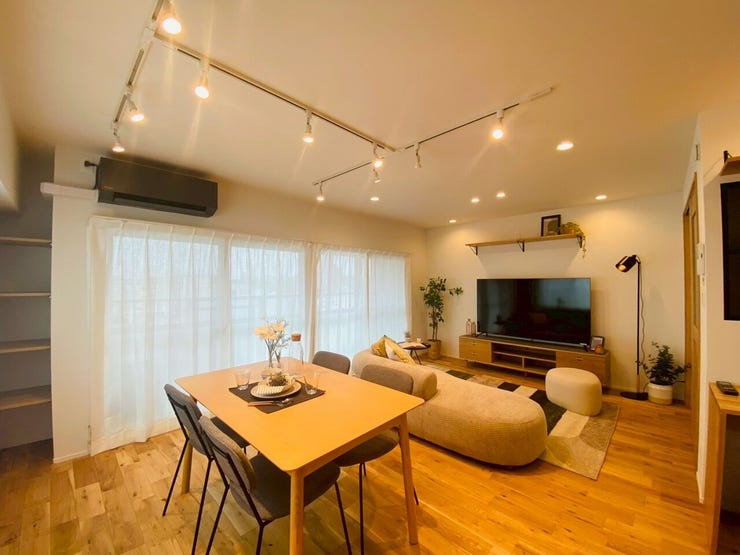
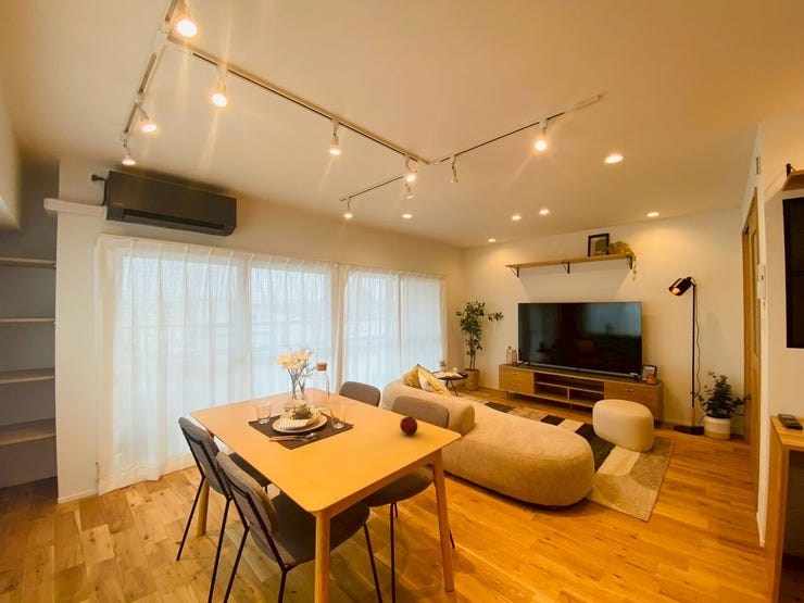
+ fruit [399,415,418,436]
